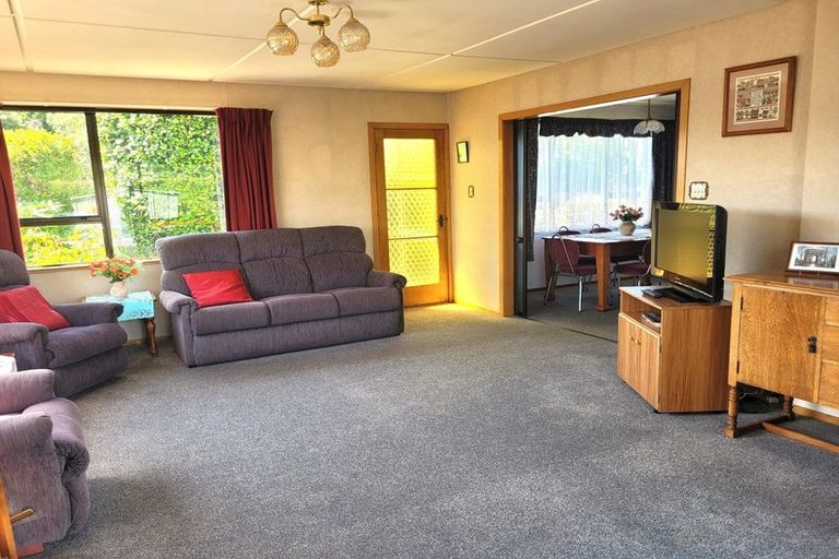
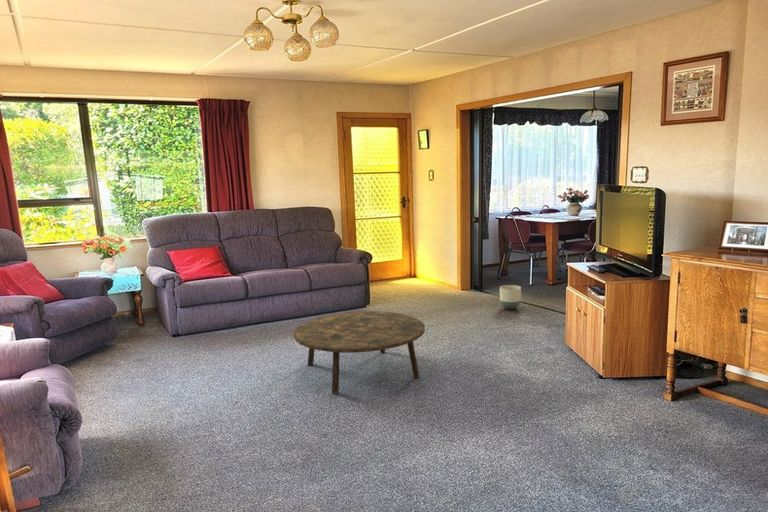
+ planter [499,284,522,310]
+ coffee table [293,310,426,396]
